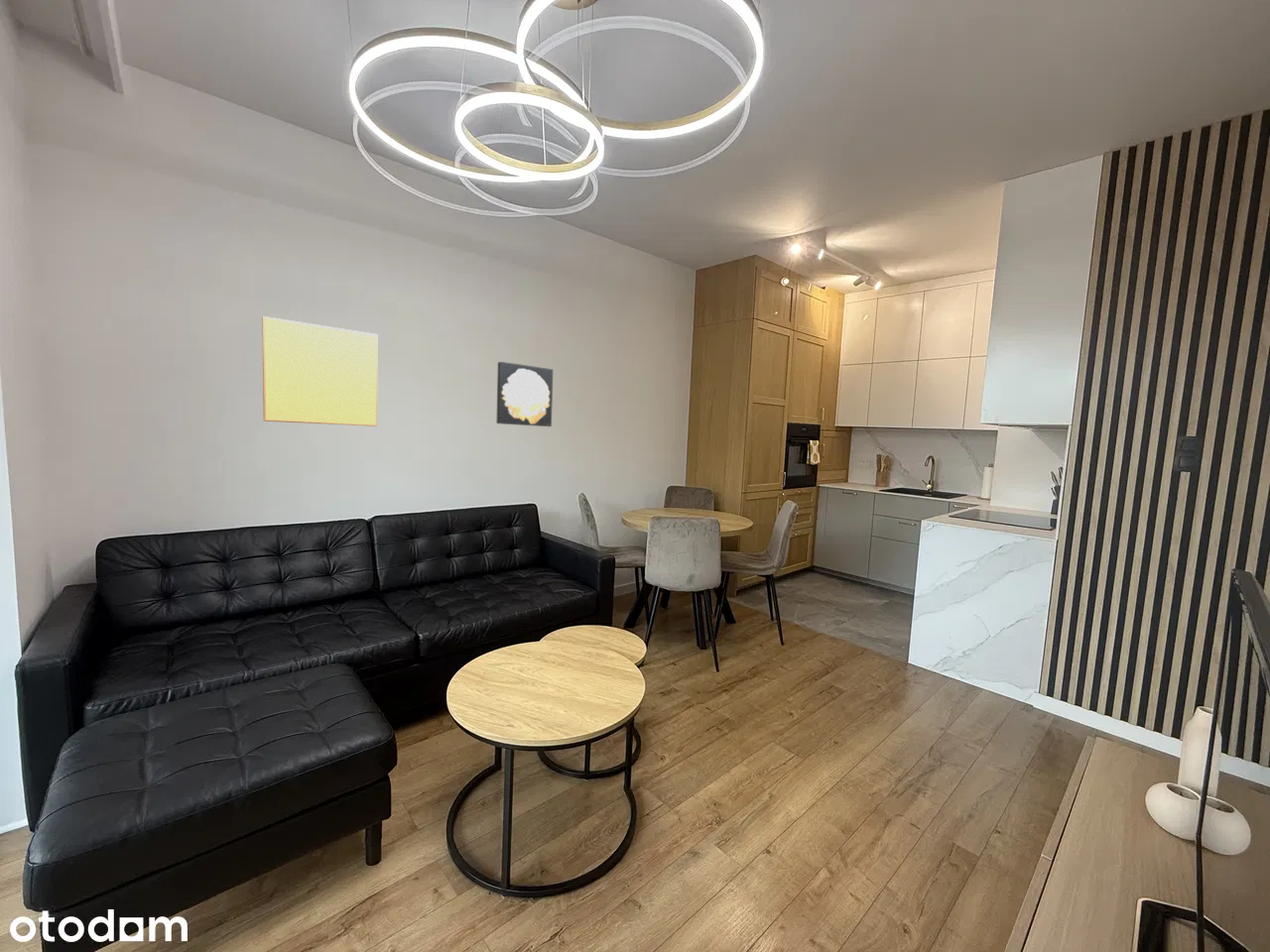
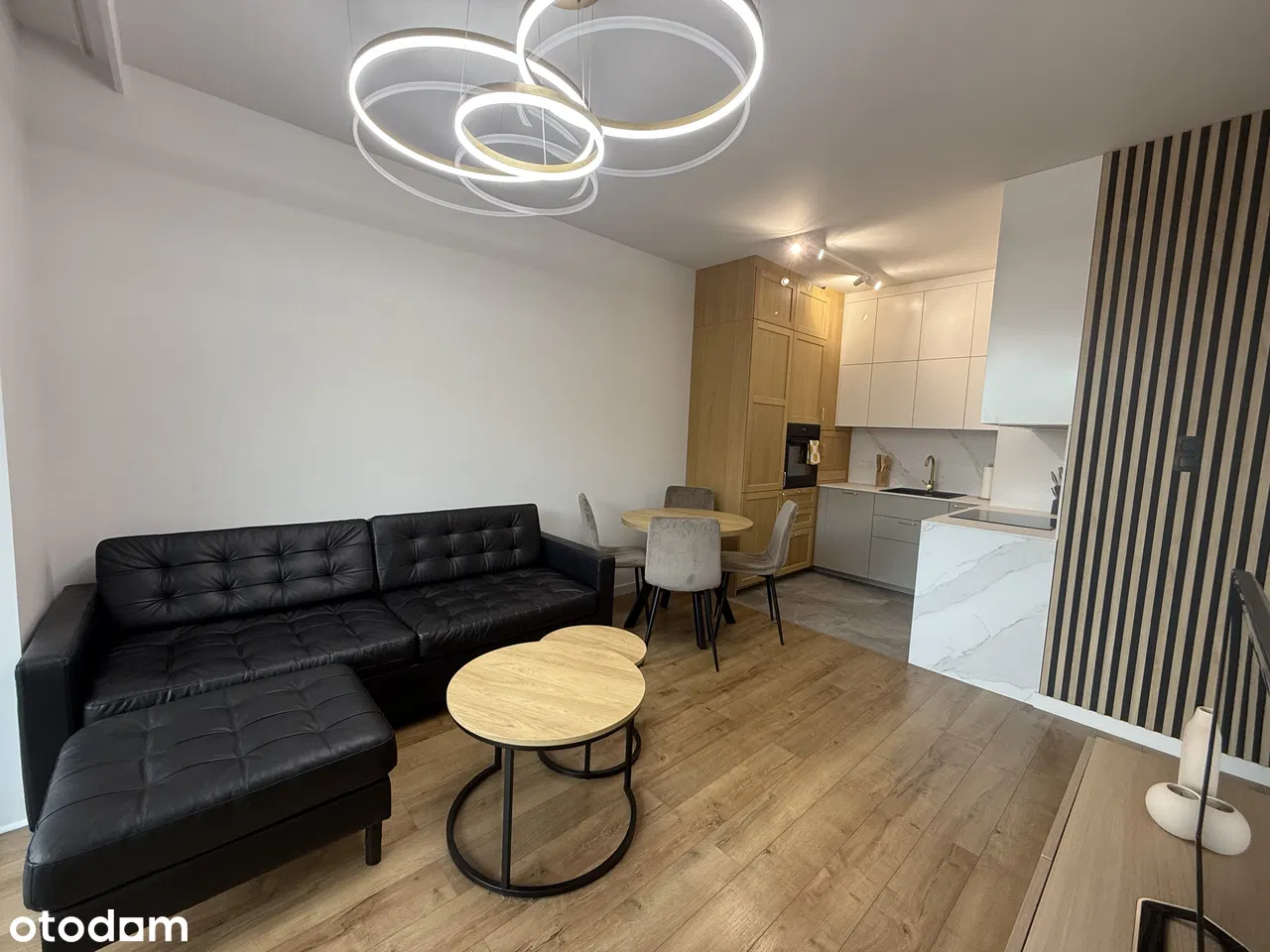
- wall art [495,361,555,427]
- wall art [261,315,378,427]
